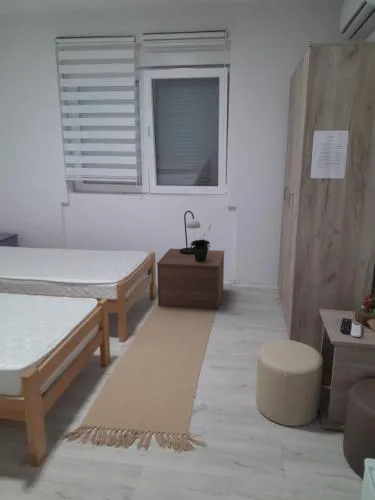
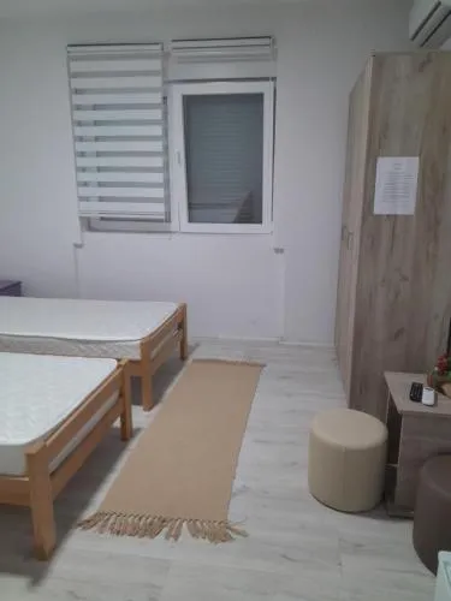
- table lamp [179,210,201,255]
- nightstand [156,248,225,310]
- potted plant [189,223,212,262]
